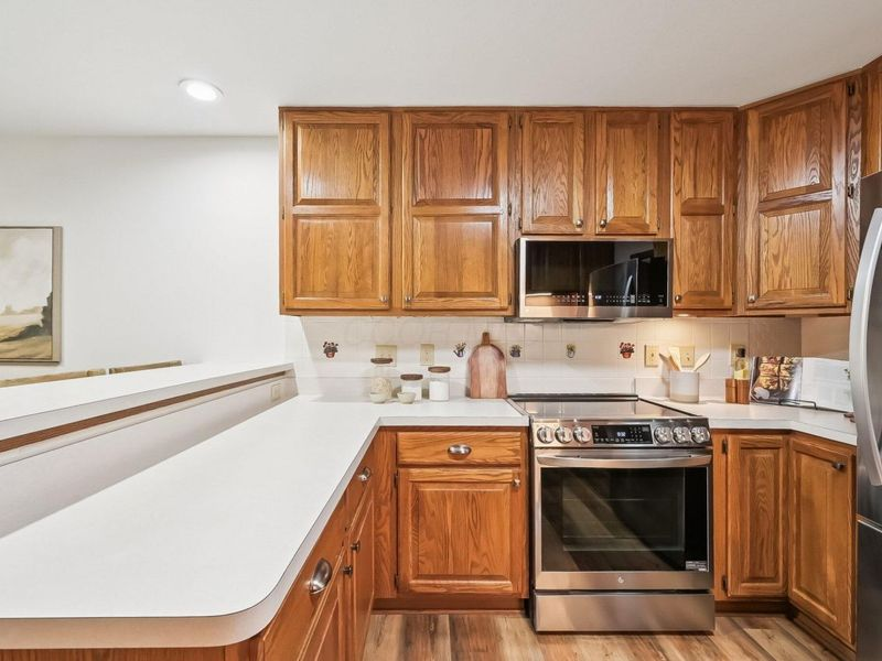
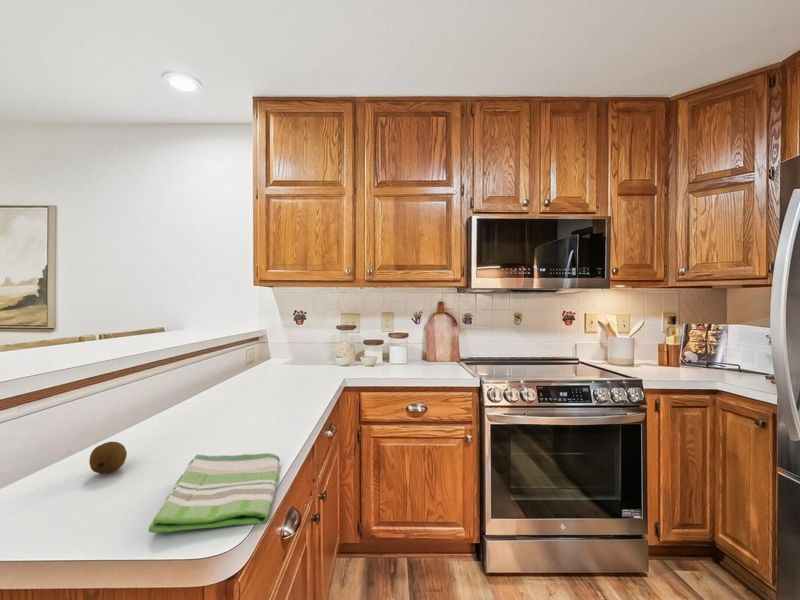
+ fruit [88,441,128,475]
+ dish towel [148,452,281,534]
